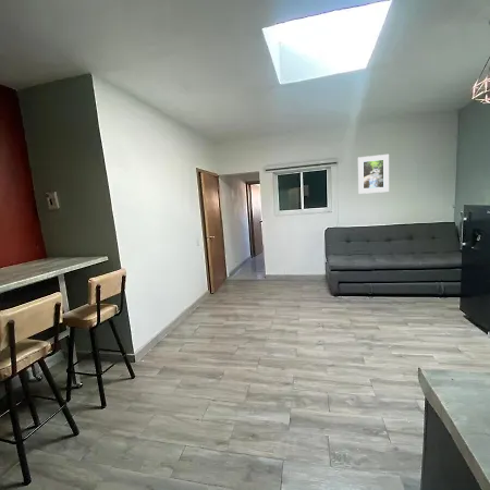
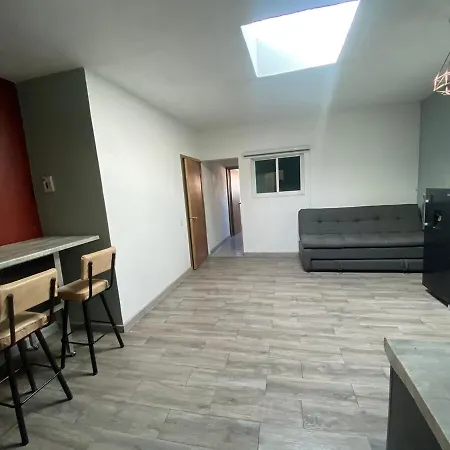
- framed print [357,154,390,195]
